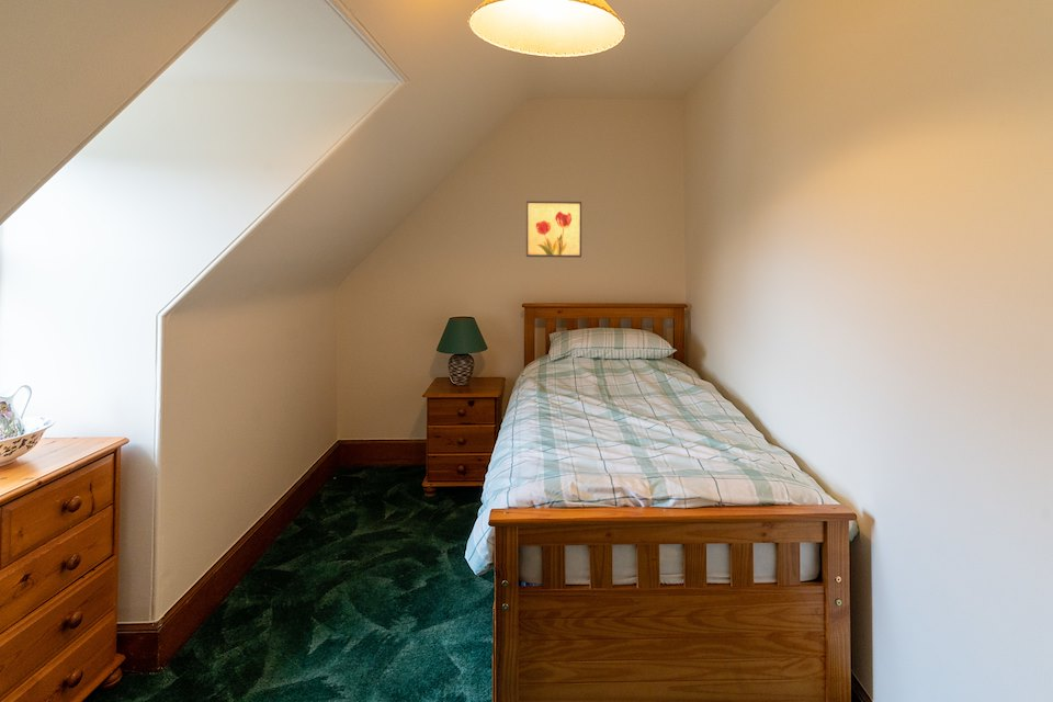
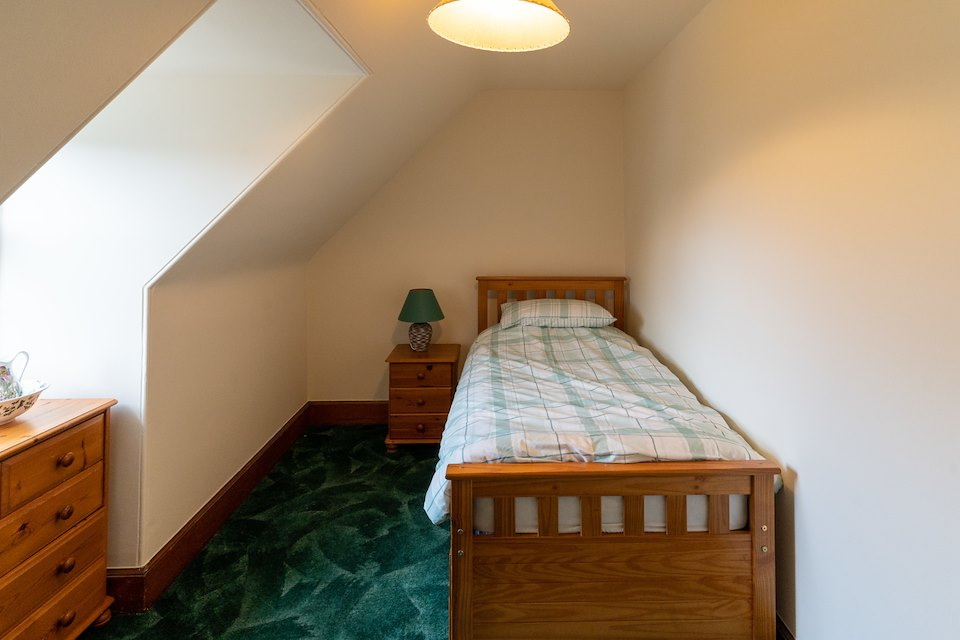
- wall art [525,200,582,259]
